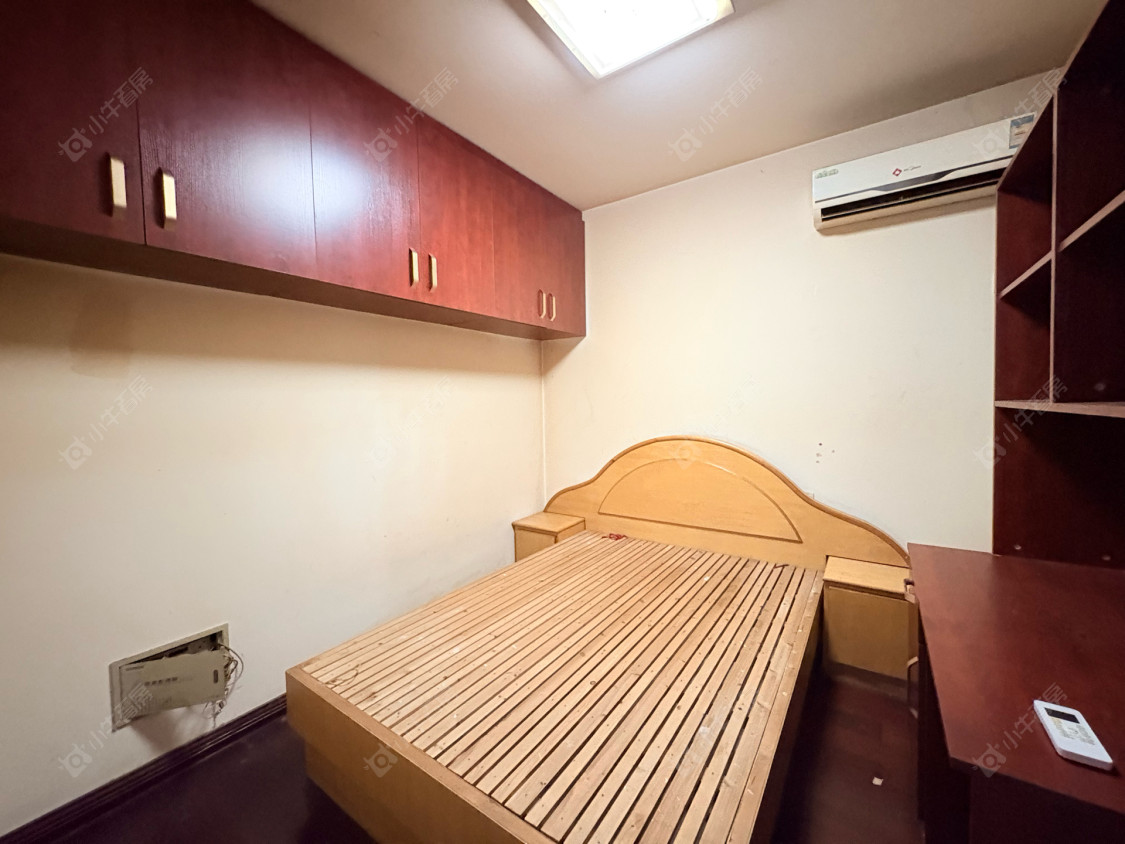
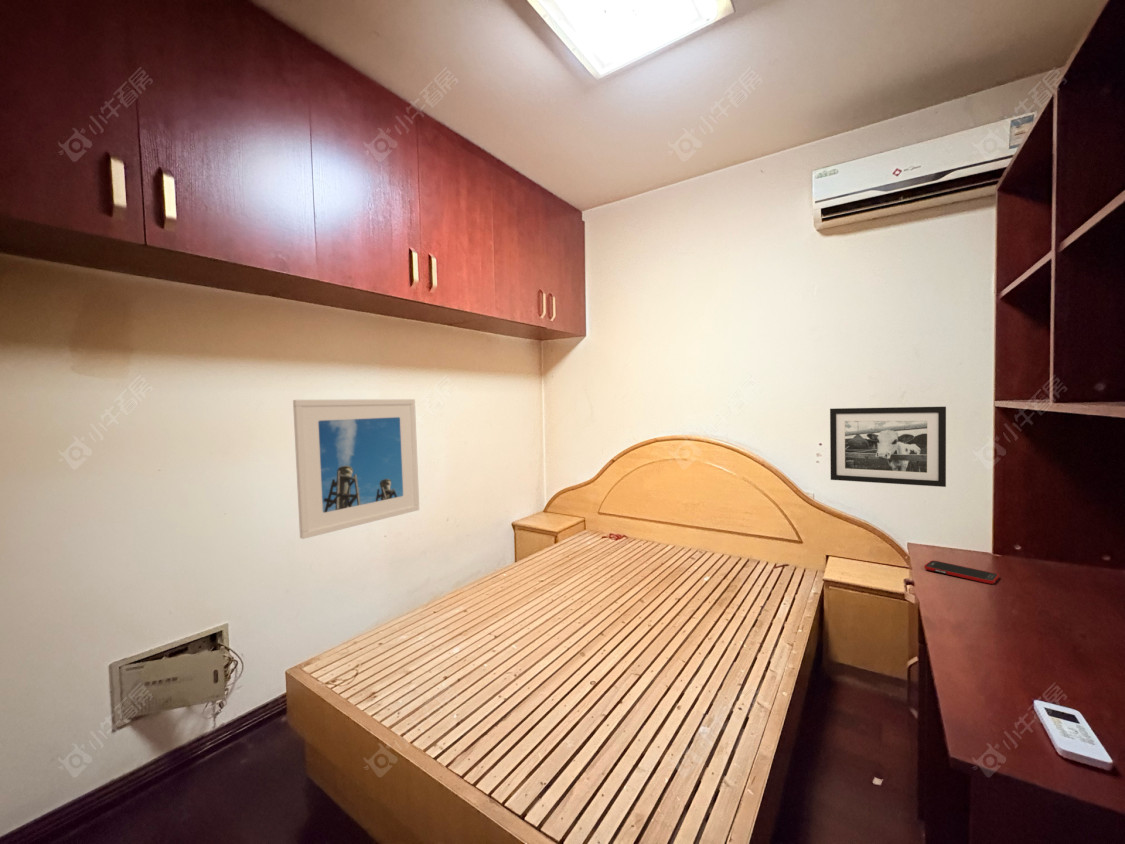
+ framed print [292,398,420,540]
+ picture frame [829,406,947,488]
+ cell phone [924,560,1000,585]
